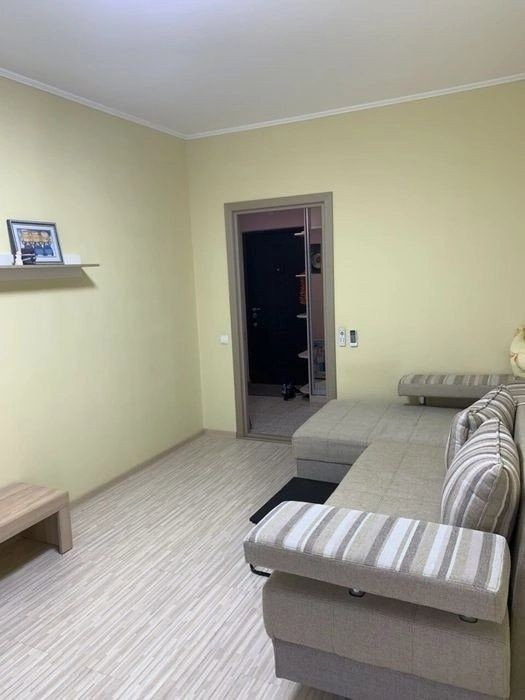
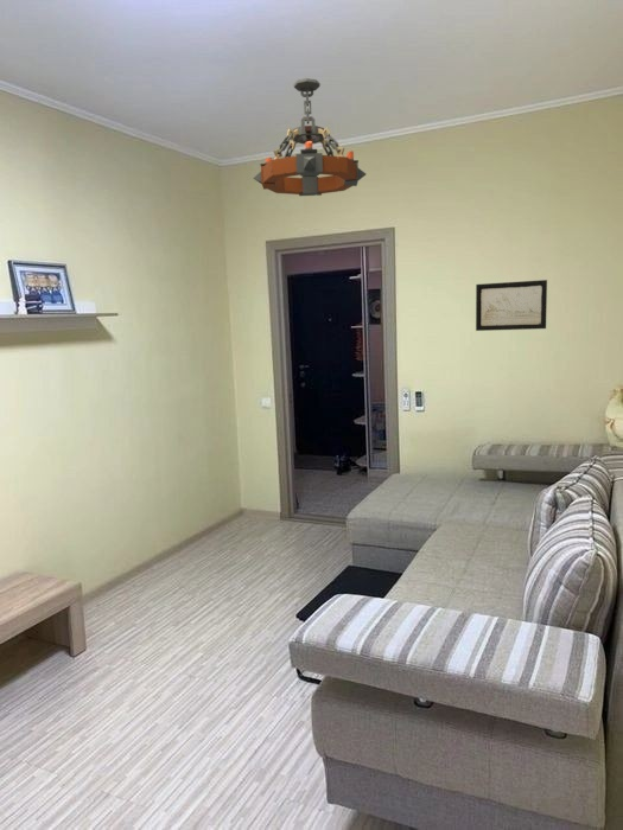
+ wall art [475,279,548,332]
+ chandelier [253,77,367,197]
